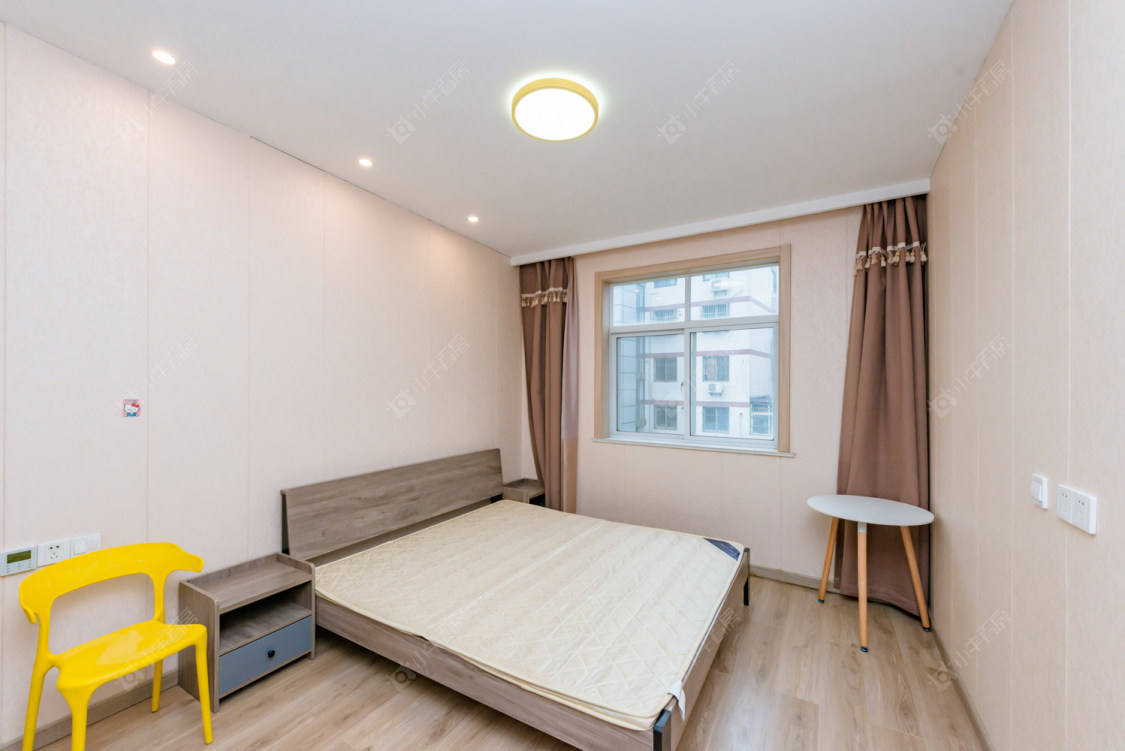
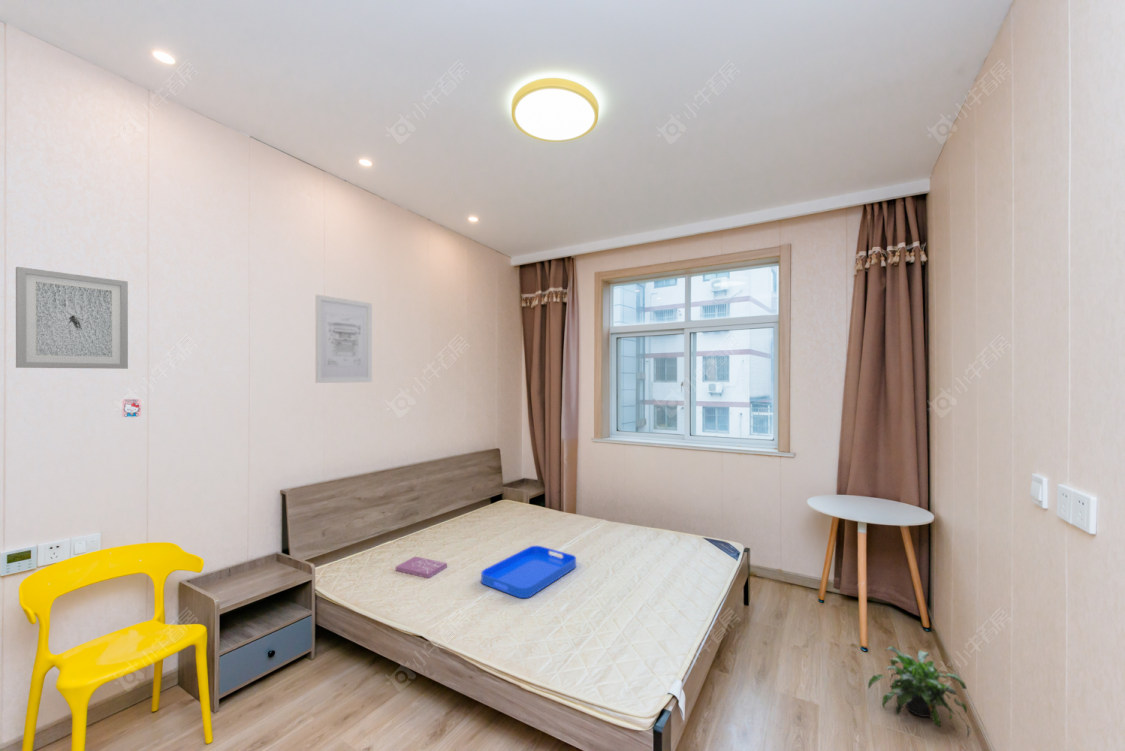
+ potted plant [867,645,972,740]
+ serving tray [480,545,577,599]
+ wall art [15,266,129,370]
+ wall art [315,294,373,384]
+ book [395,556,448,579]
